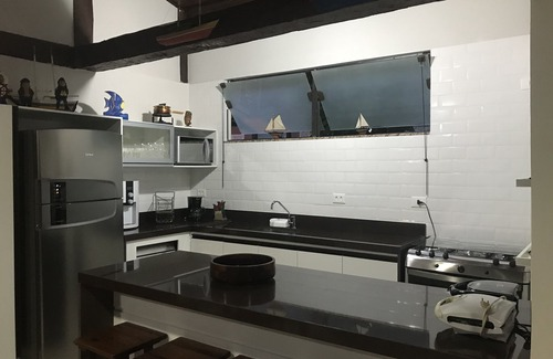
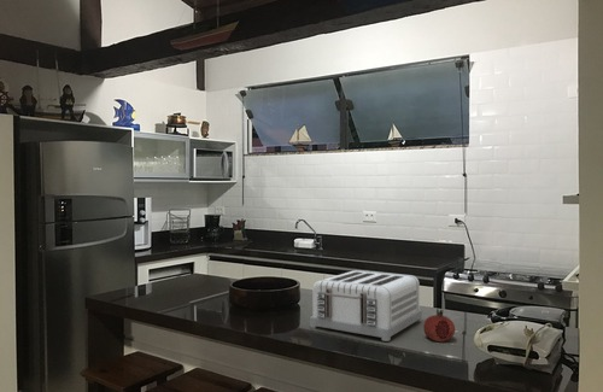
+ fruit [422,308,456,343]
+ toaster [309,269,423,343]
